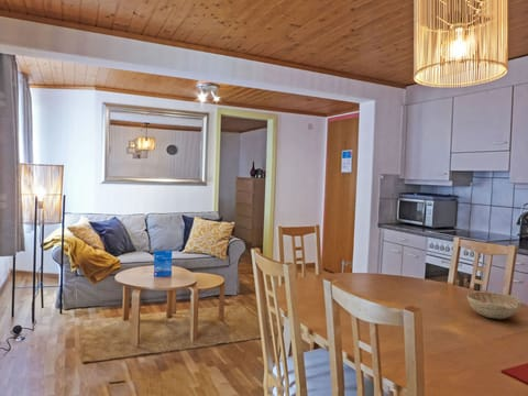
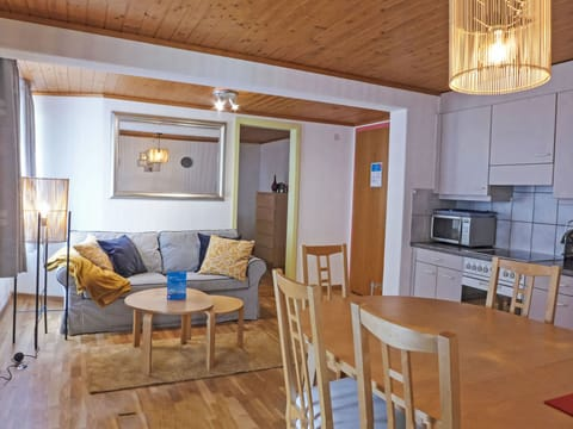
- decorative bowl [466,290,522,320]
